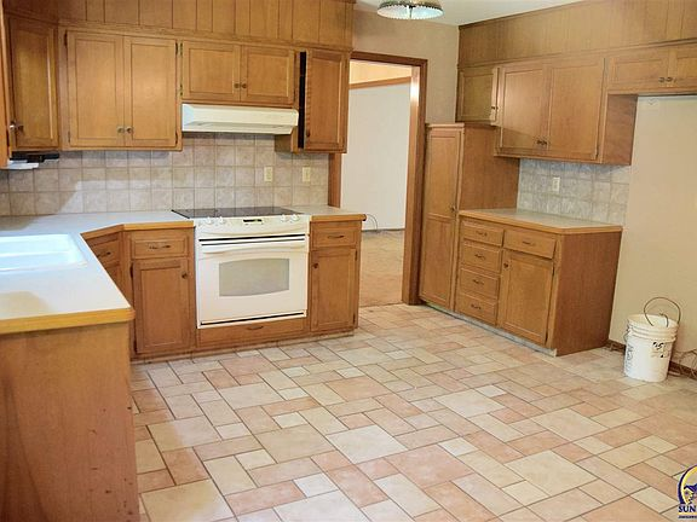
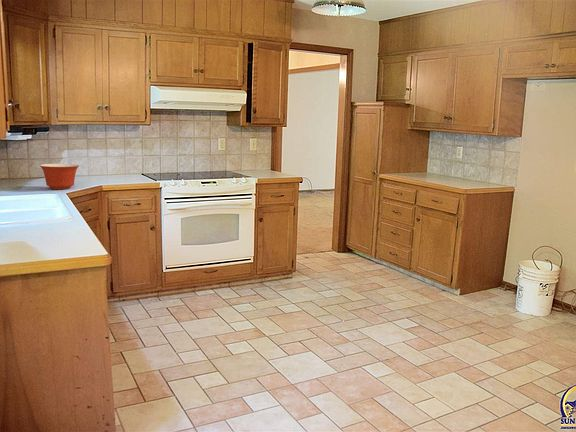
+ mixing bowl [39,163,80,190]
